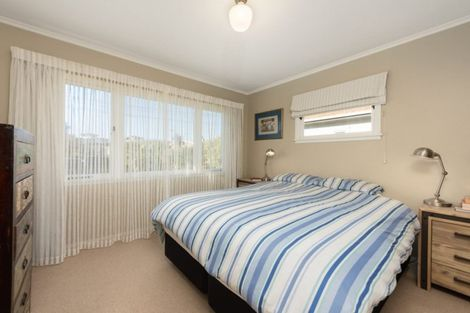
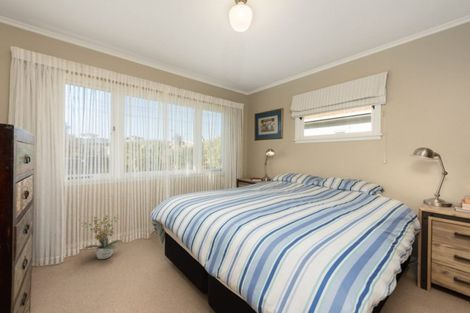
+ potted plant [80,214,123,260]
